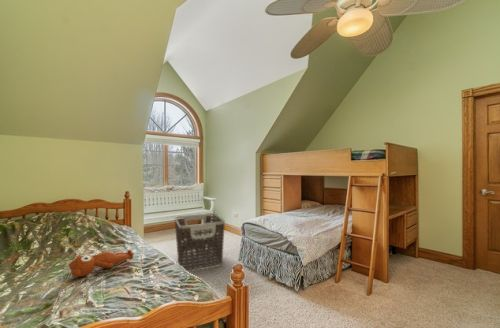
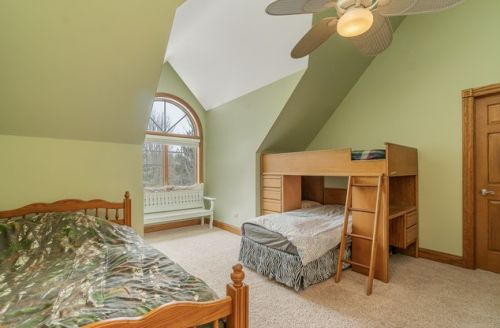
- clothes hamper [174,212,226,273]
- teddy bear [68,249,134,278]
